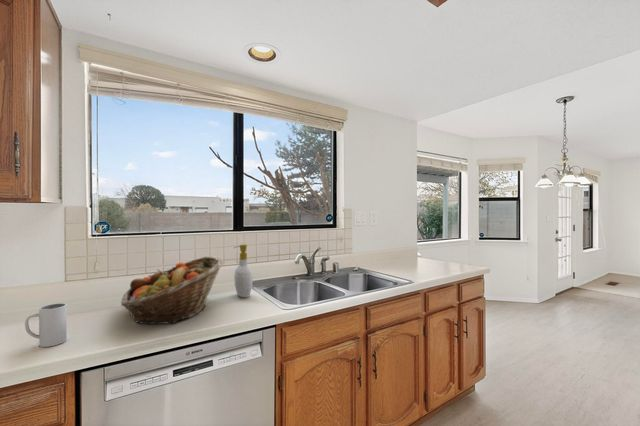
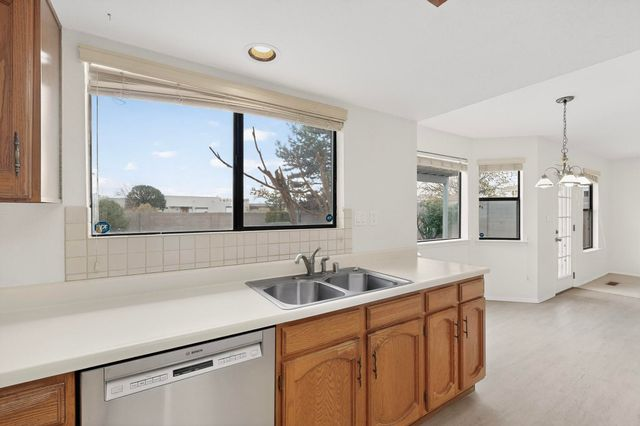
- soap bottle [233,243,253,299]
- fruit basket [120,256,225,325]
- mug [24,302,68,348]
